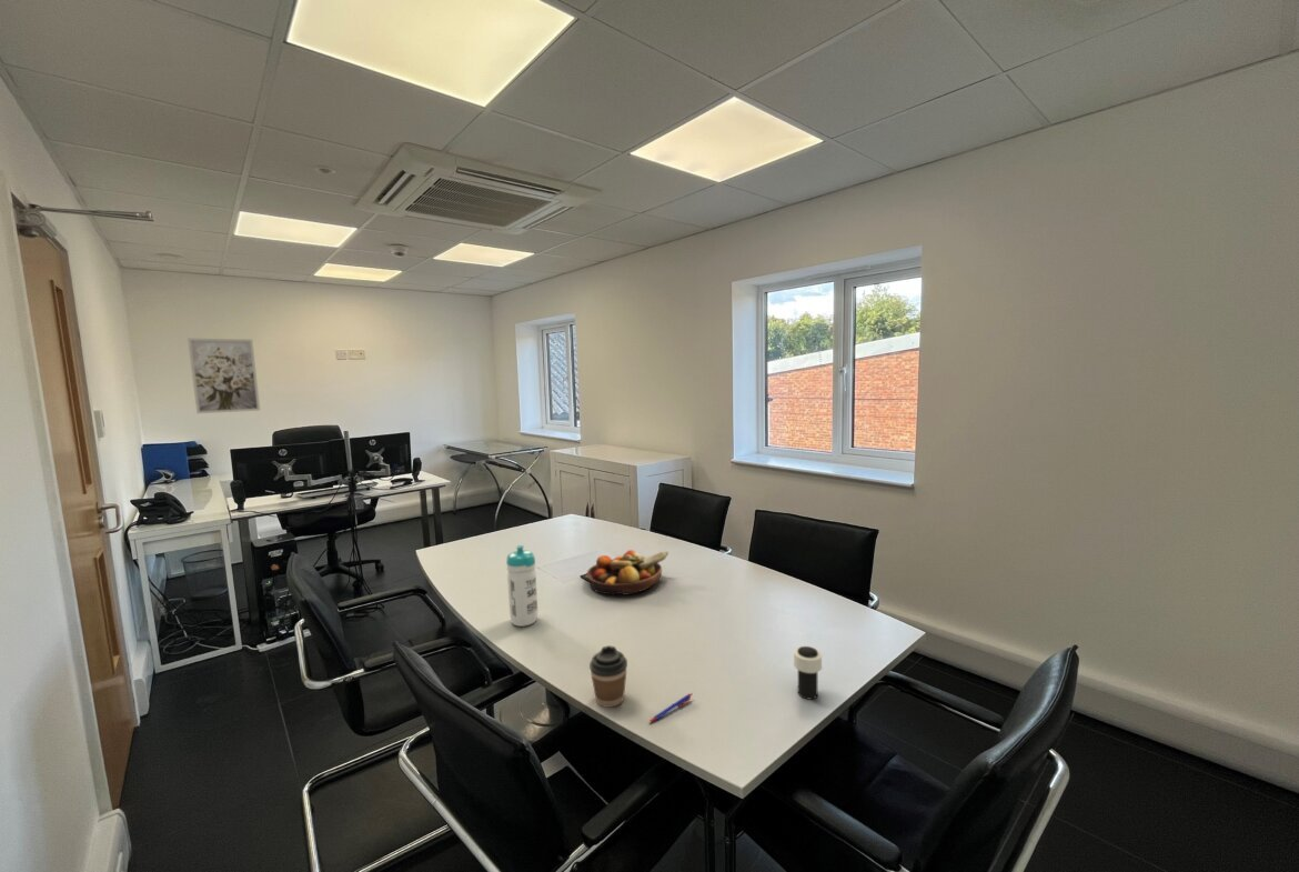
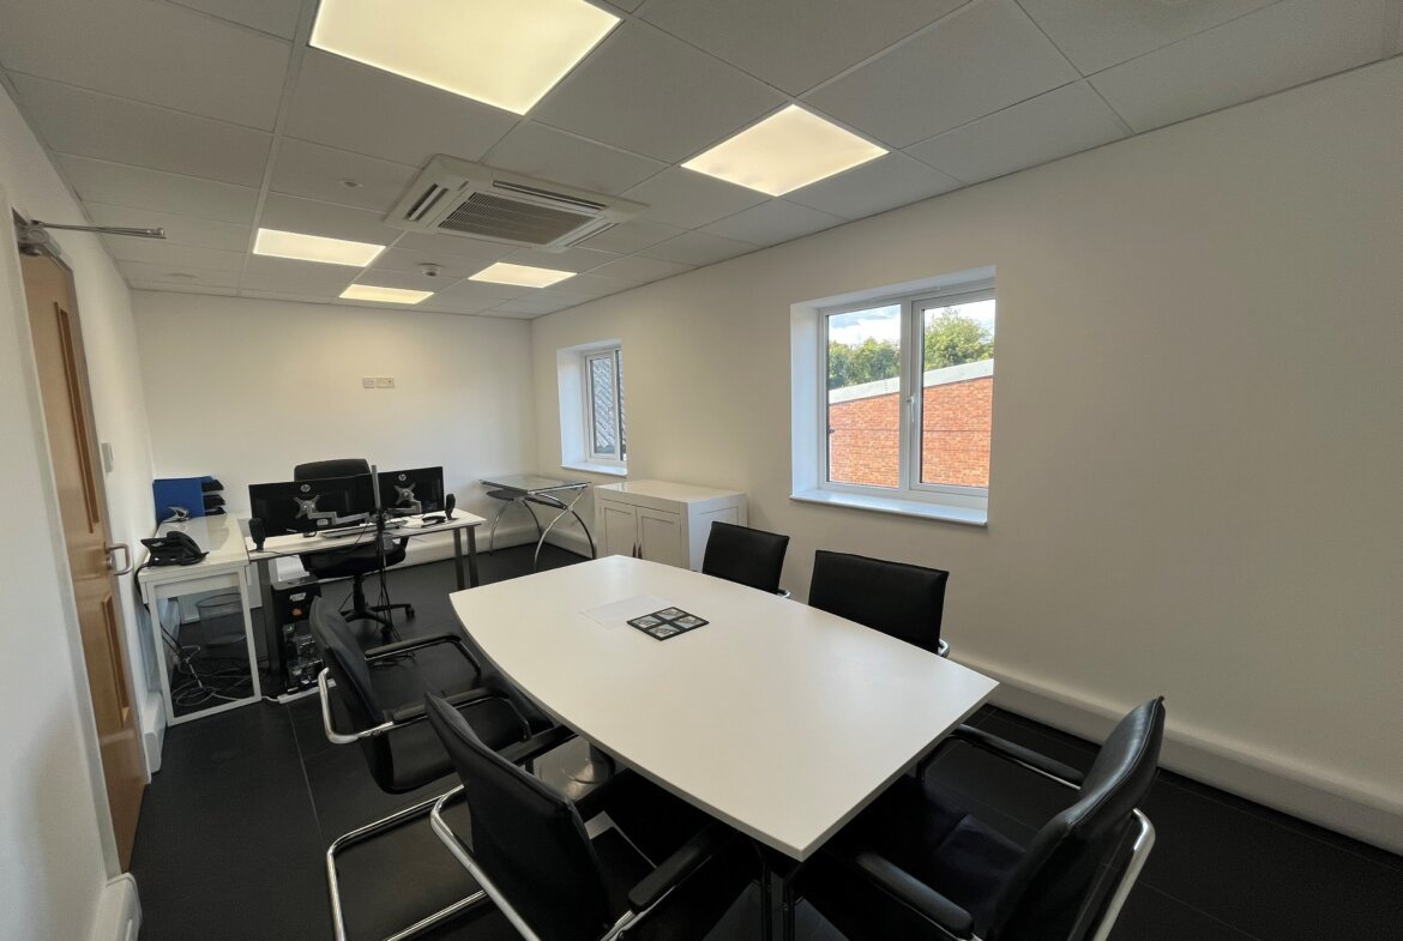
- pen [647,692,694,724]
- wall art [187,337,261,414]
- fruit bowl [585,549,669,597]
- coffee cup [588,644,628,709]
- water bottle [505,544,538,628]
- cup [793,645,823,701]
